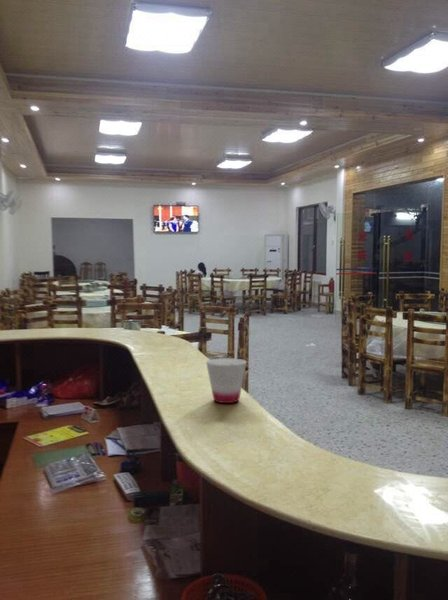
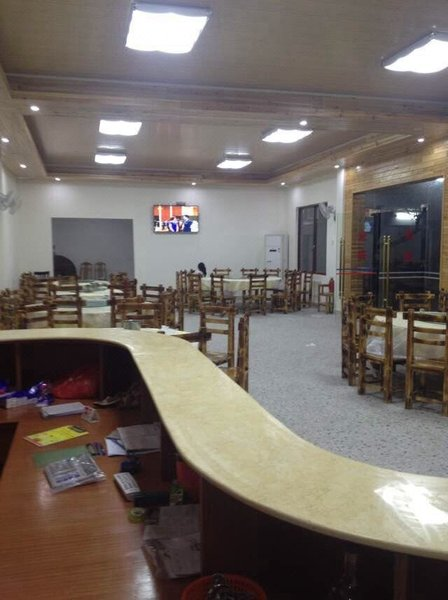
- cup [205,357,247,404]
